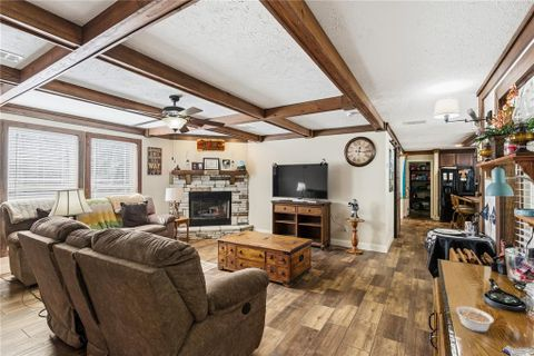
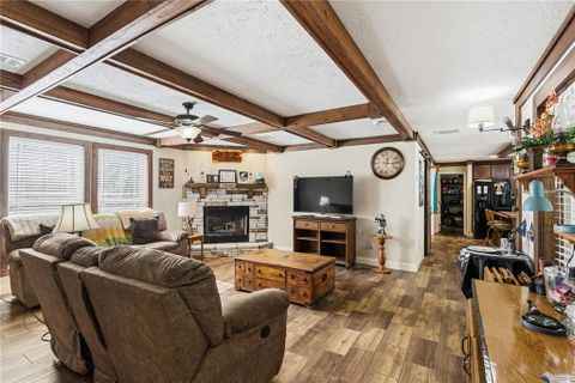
- legume [454,306,495,334]
